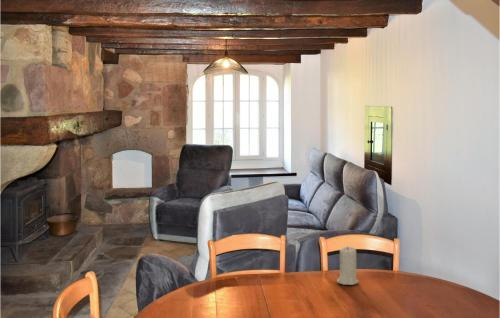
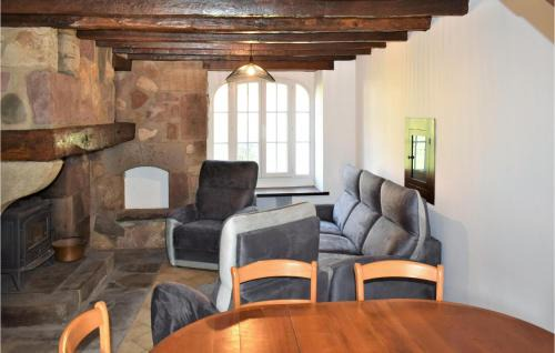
- candle [336,245,359,286]
